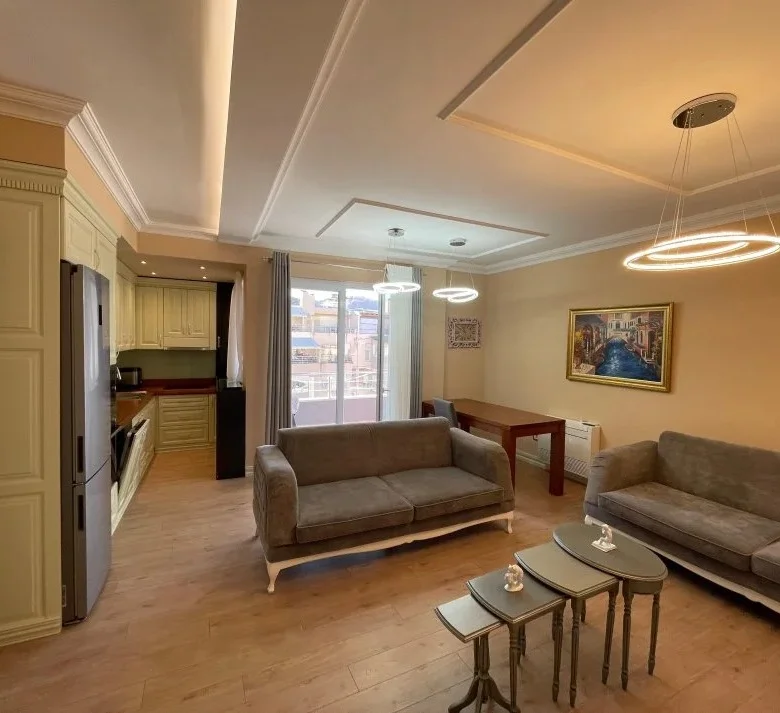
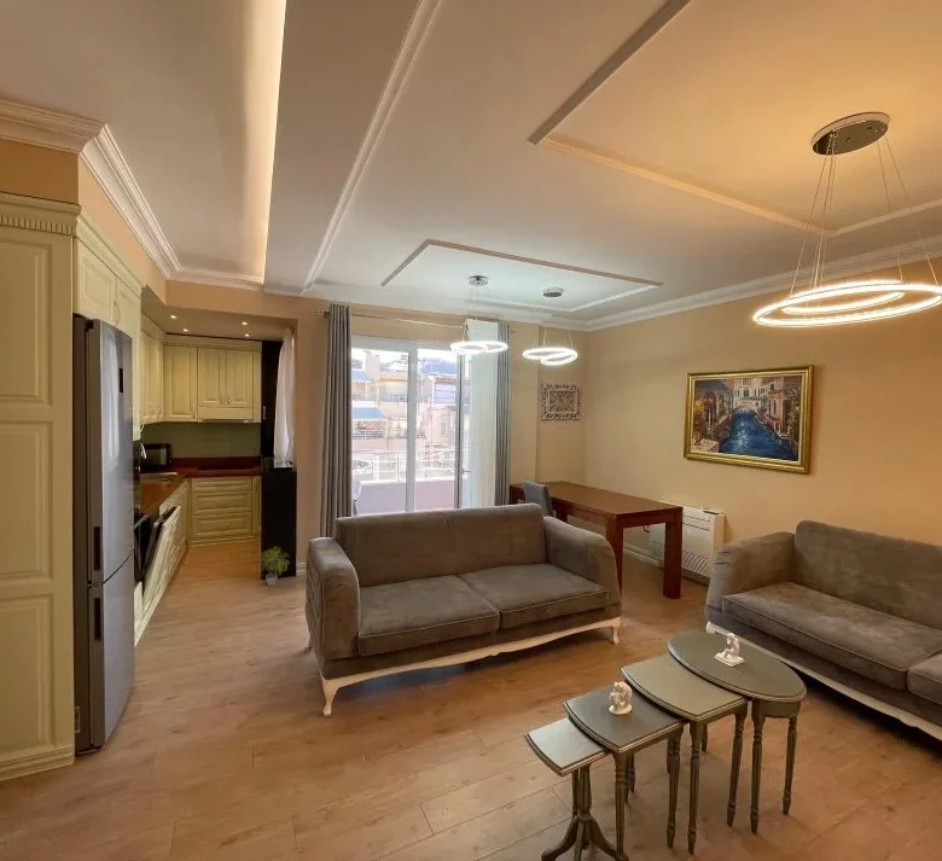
+ potted plant [257,546,290,587]
